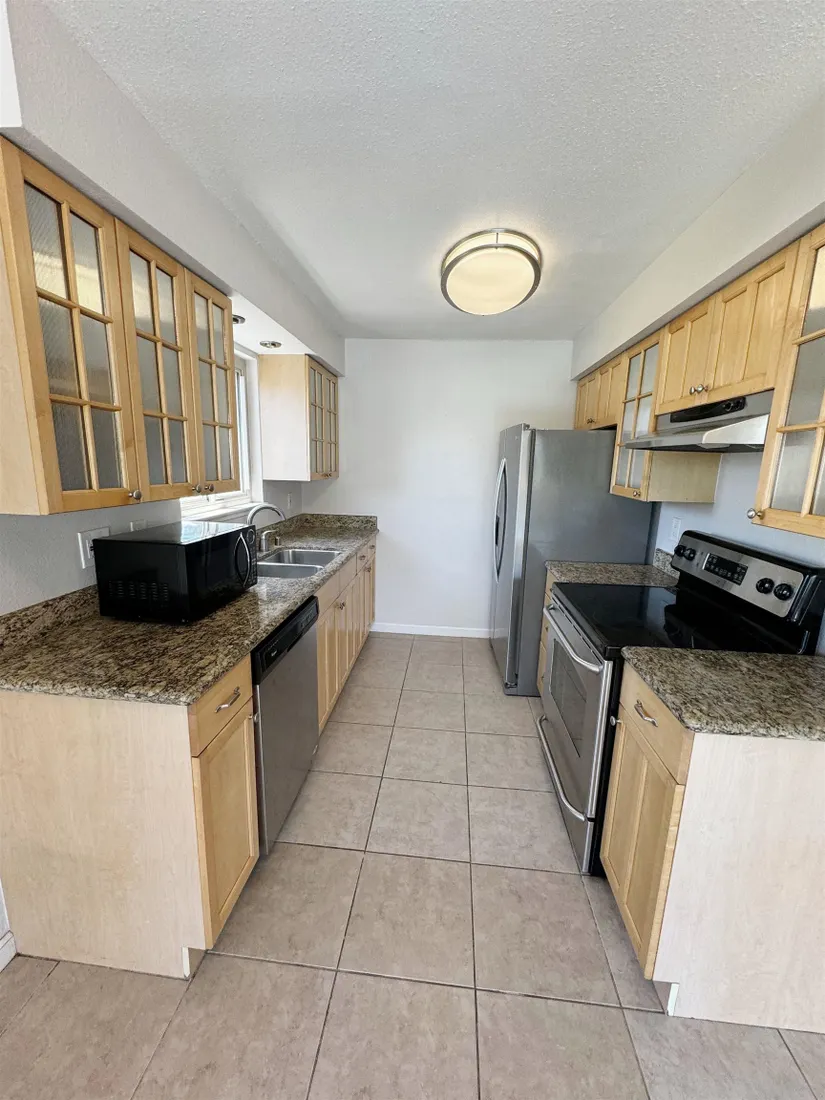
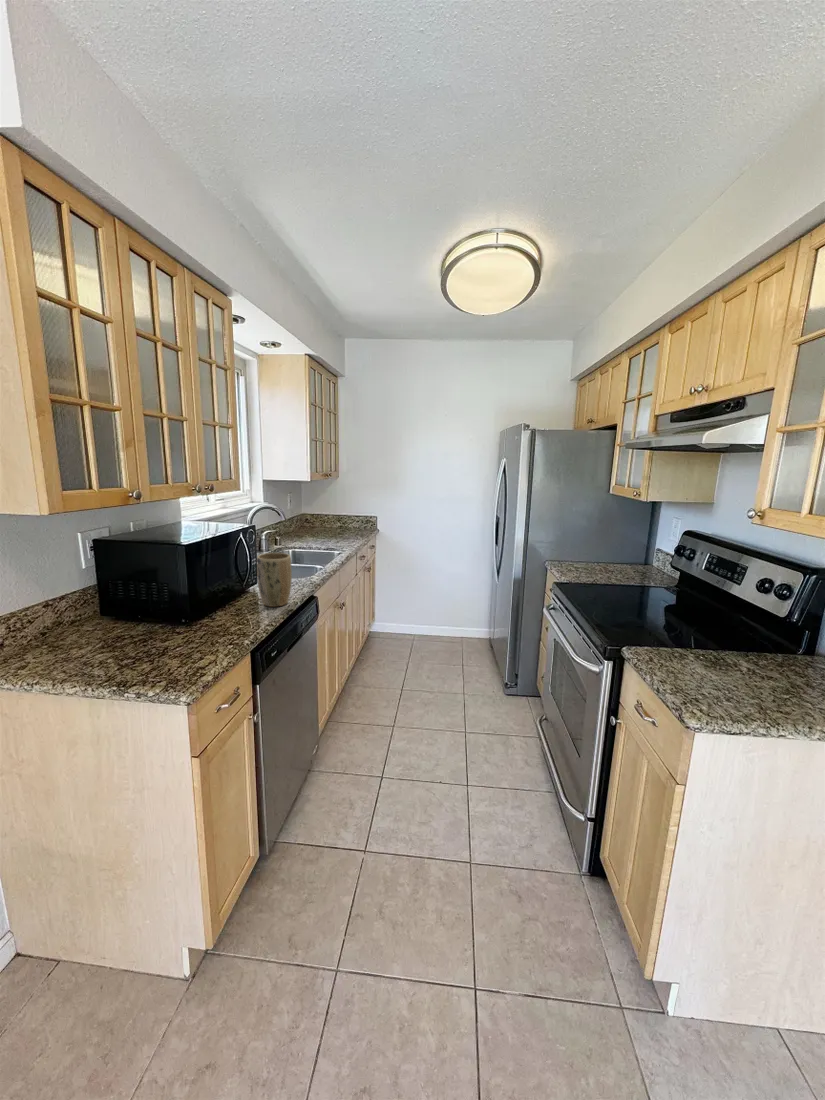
+ plant pot [256,552,293,608]
